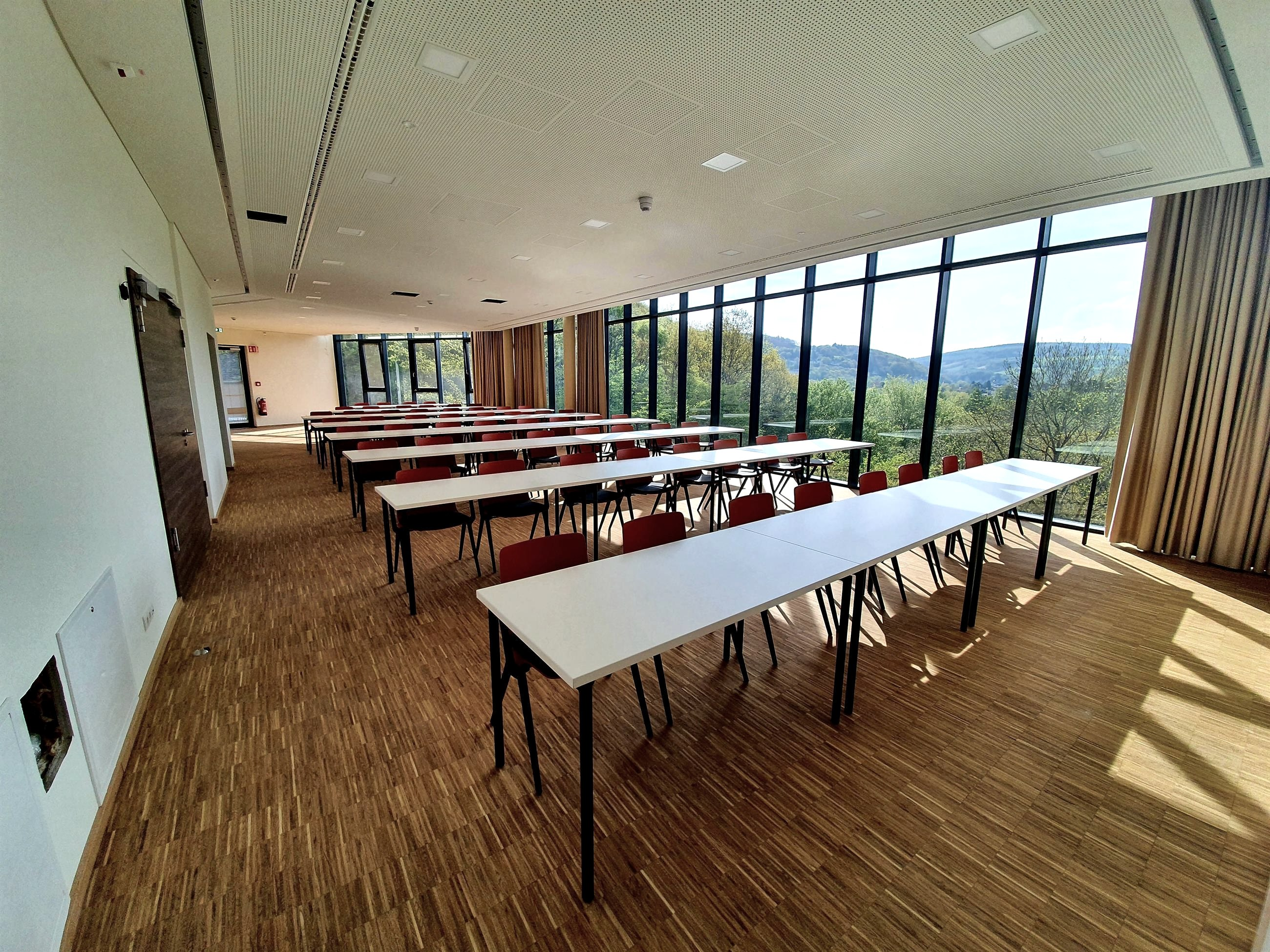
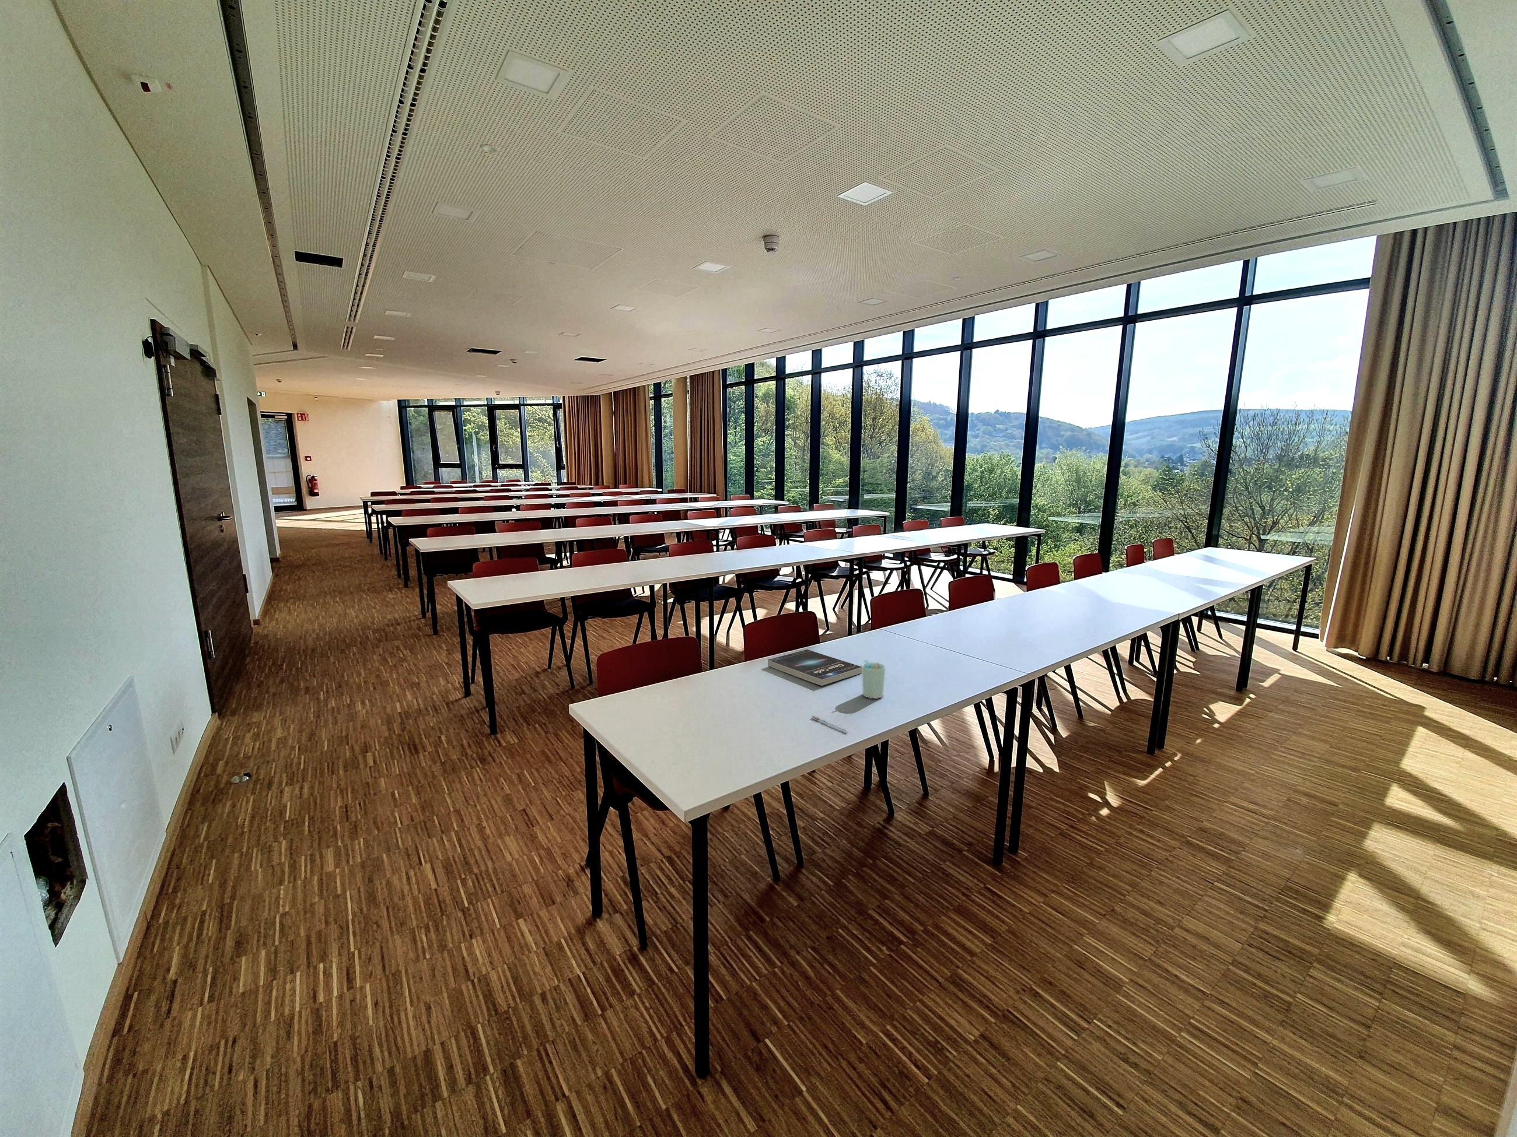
+ book [767,649,862,687]
+ pen [811,715,848,732]
+ cup [861,659,885,700]
